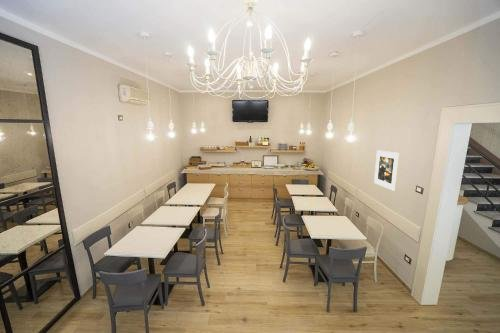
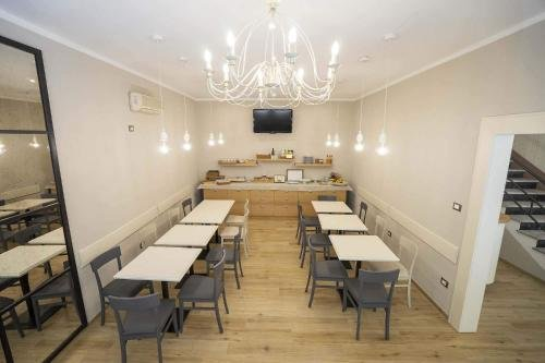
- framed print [373,150,401,192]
